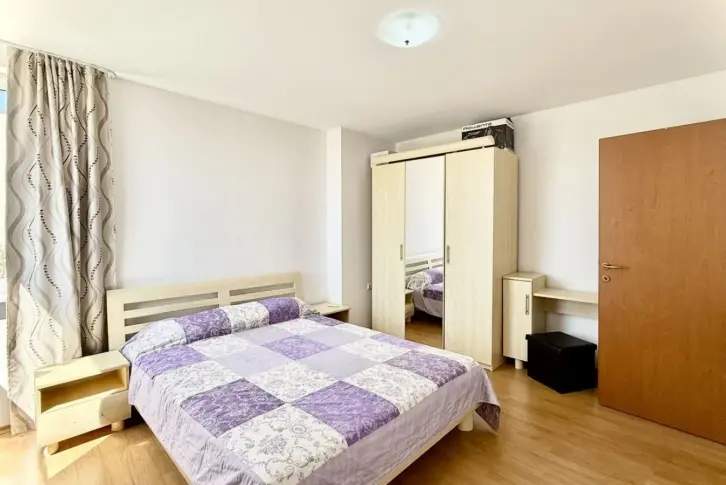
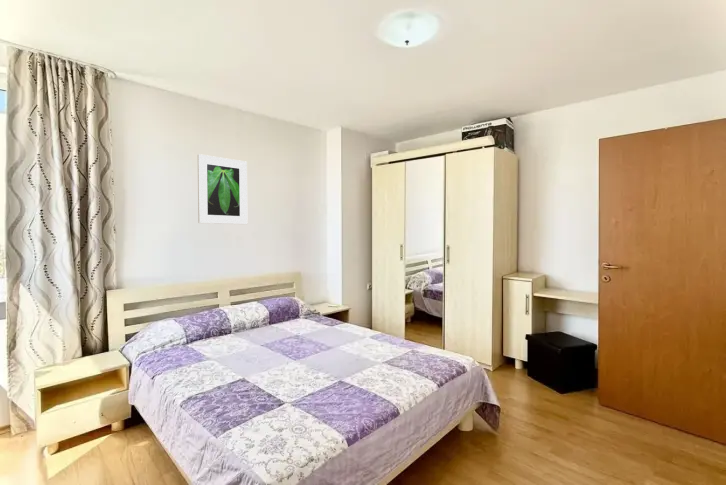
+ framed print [197,153,248,225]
